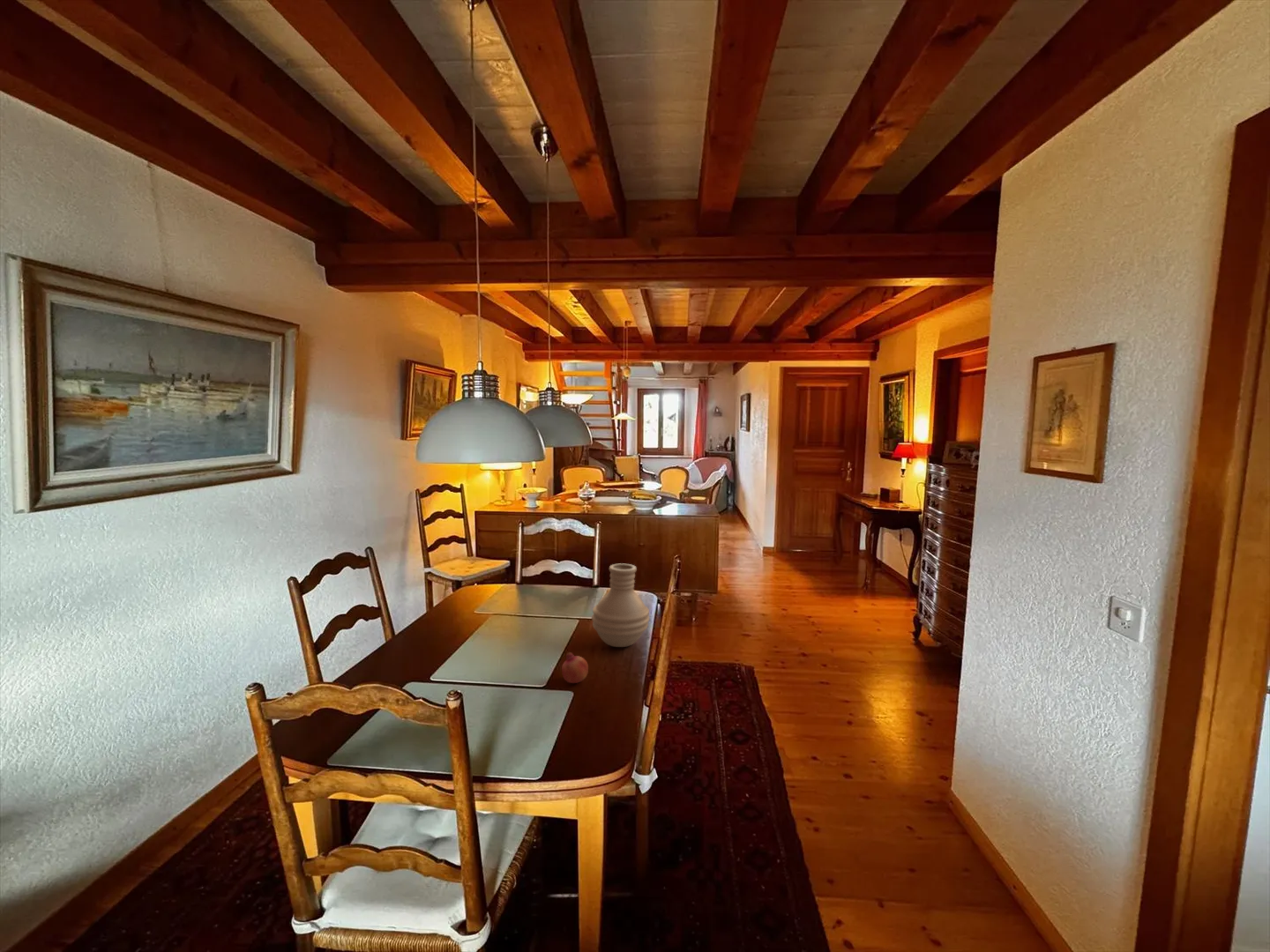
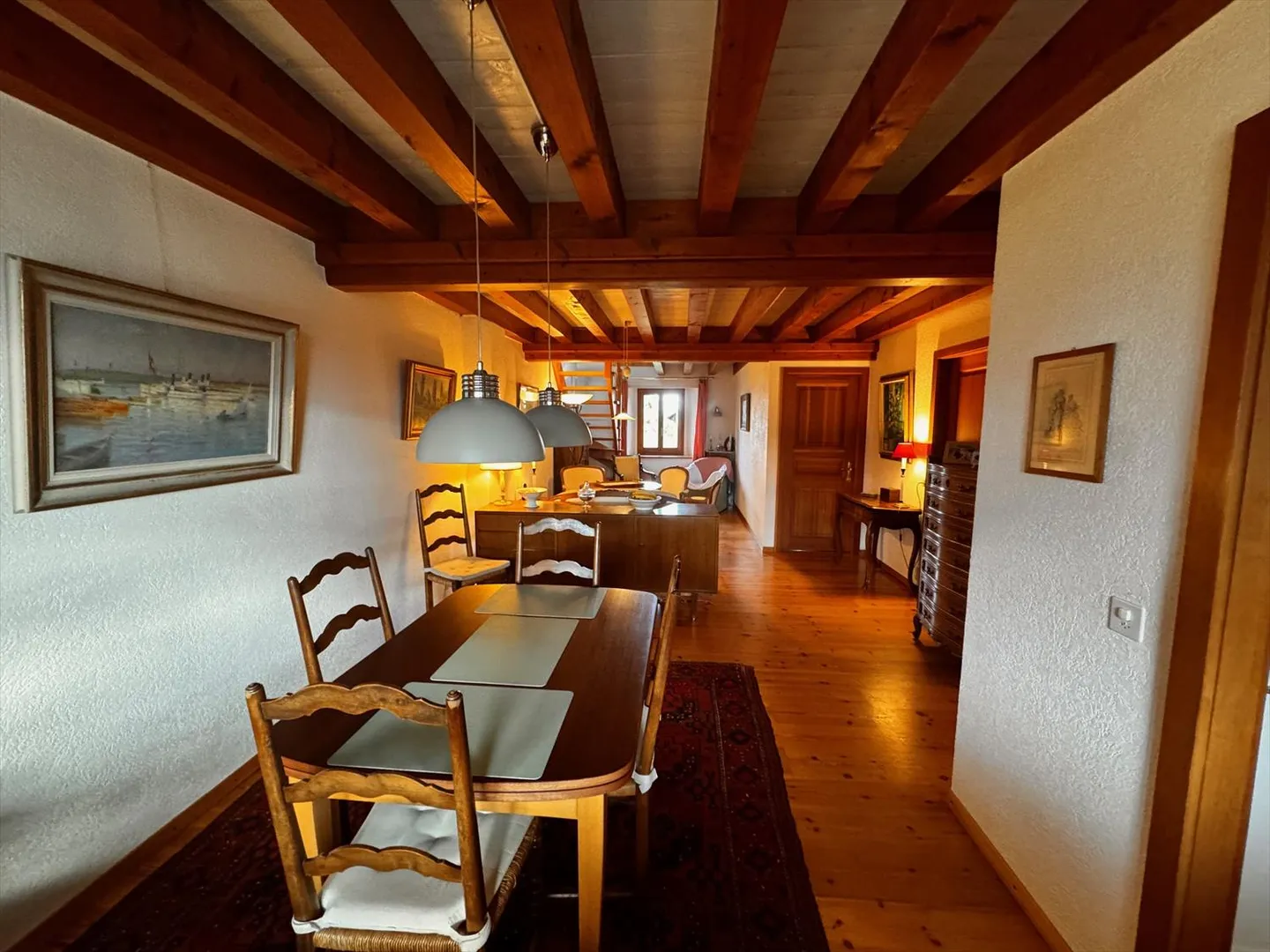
- fruit [561,651,589,684]
- vase [591,562,650,648]
